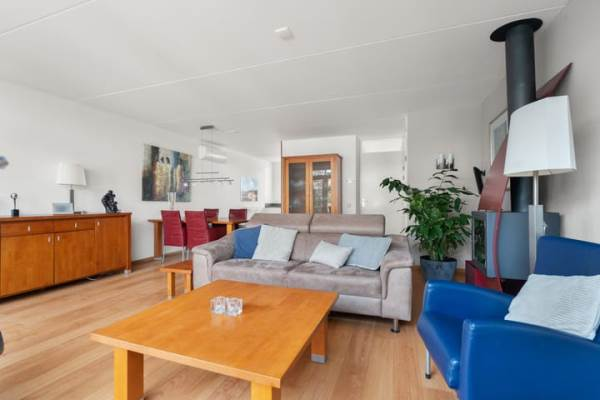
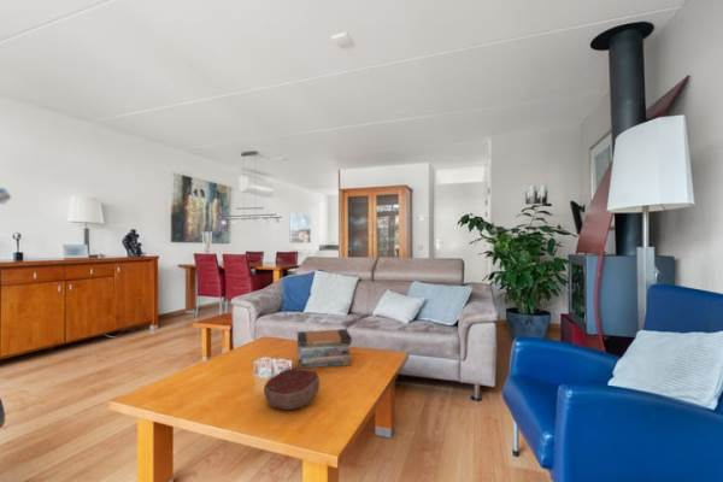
+ decorative bowl [263,366,321,411]
+ book stack [295,328,353,369]
